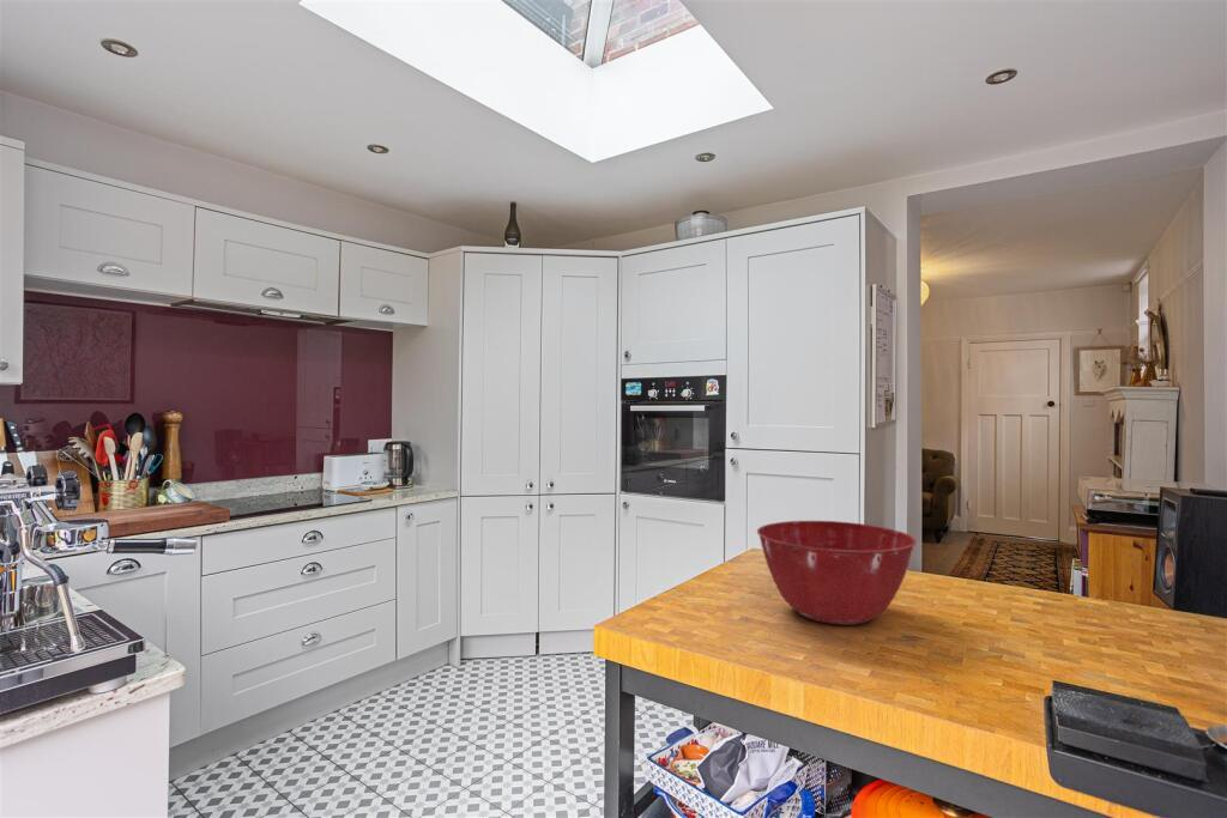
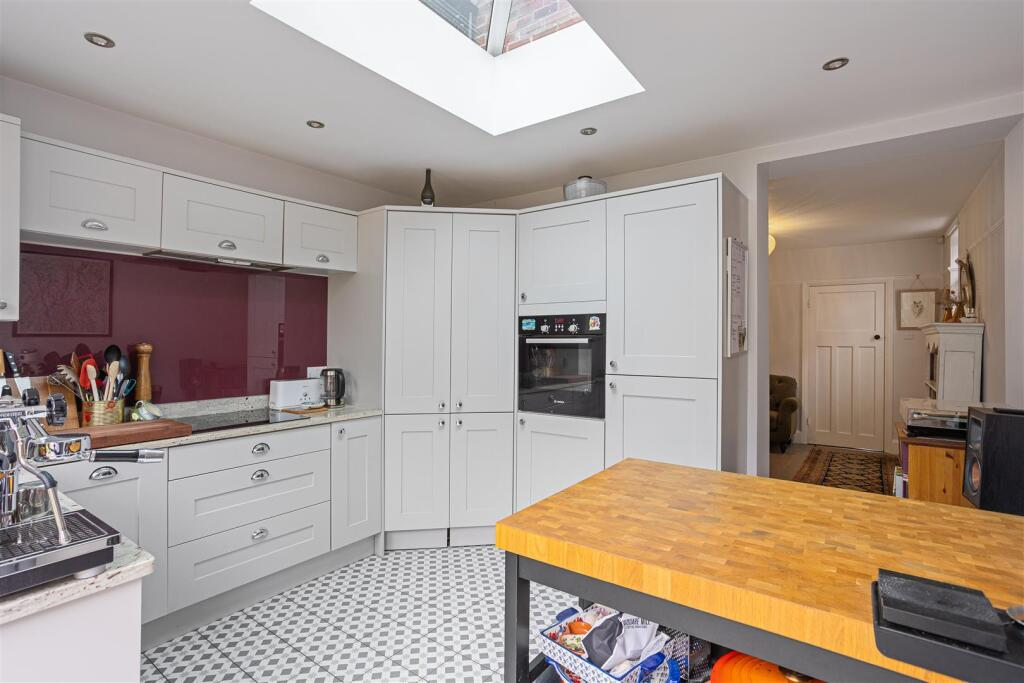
- mixing bowl [756,520,918,626]
